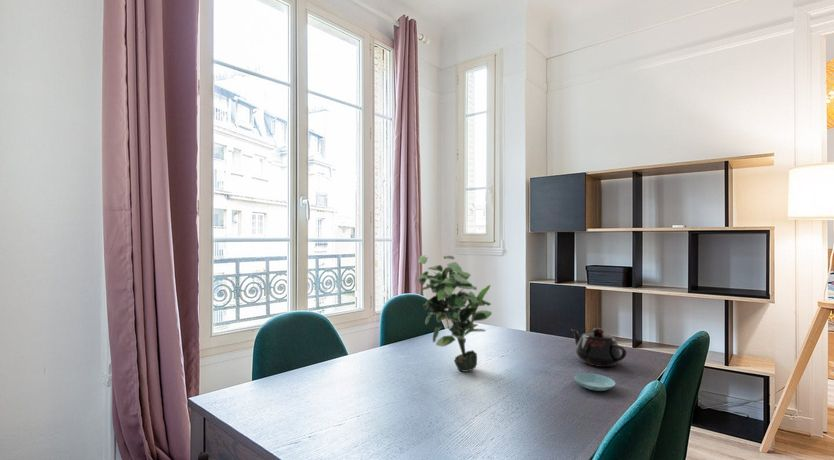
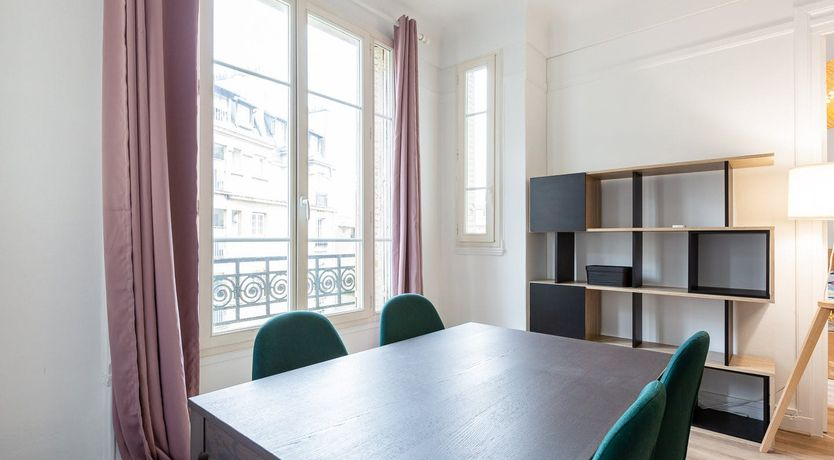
- teapot [570,327,628,368]
- saucer [573,372,616,392]
- potted plant [417,254,493,373]
